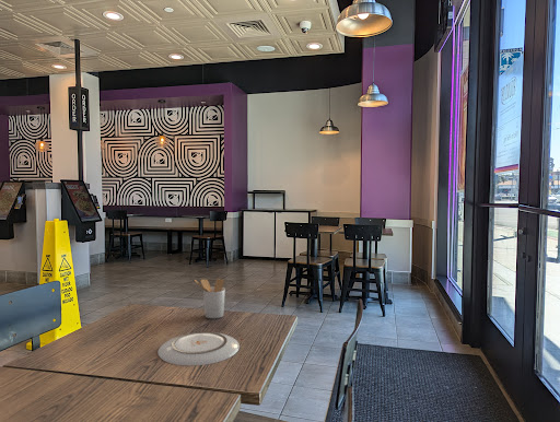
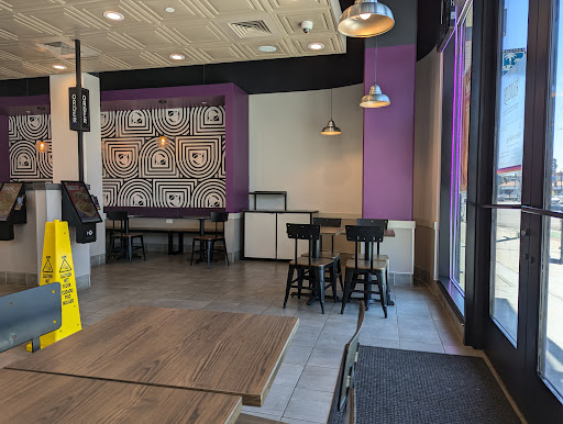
- plate [156,331,241,366]
- utensil holder [194,278,226,319]
